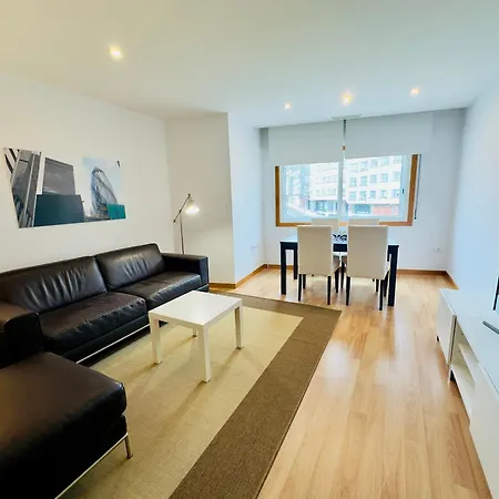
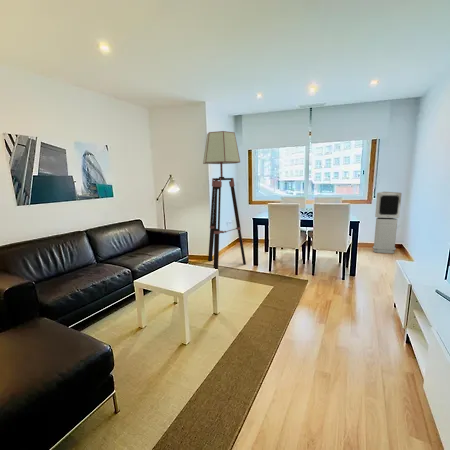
+ air purifier [372,191,402,254]
+ floor lamp [202,130,247,270]
